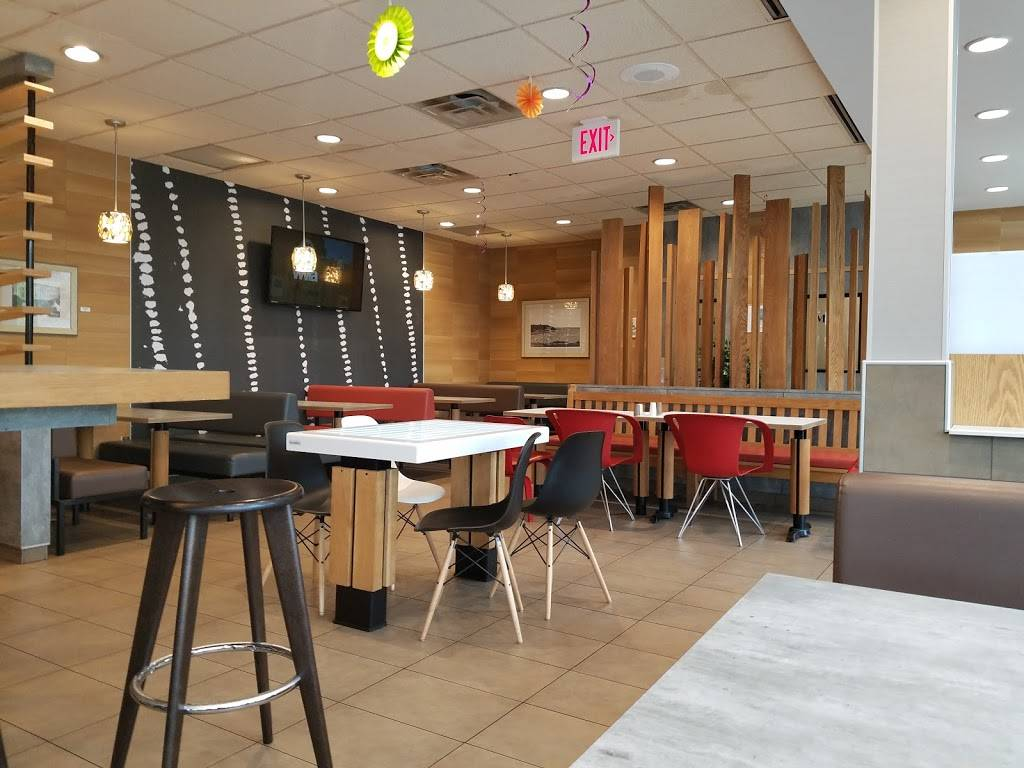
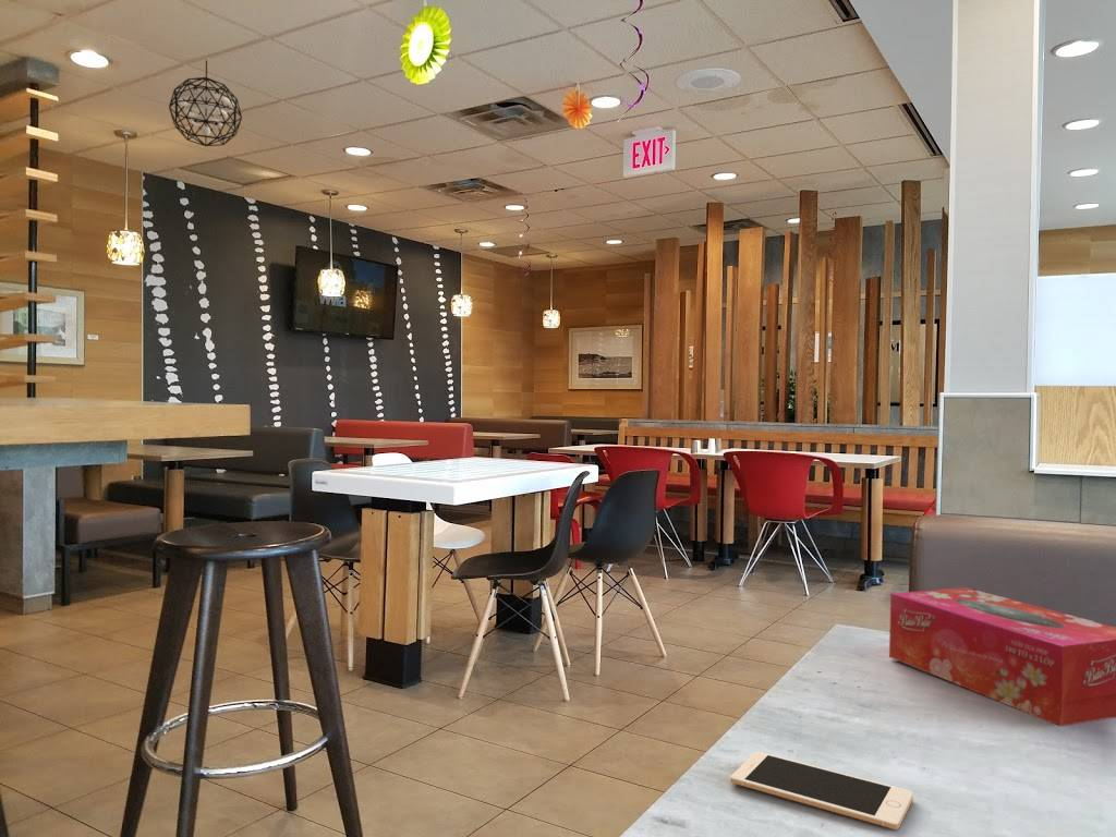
+ tissue box [888,586,1116,727]
+ cell phone [730,751,914,830]
+ pendant light [168,60,243,147]
